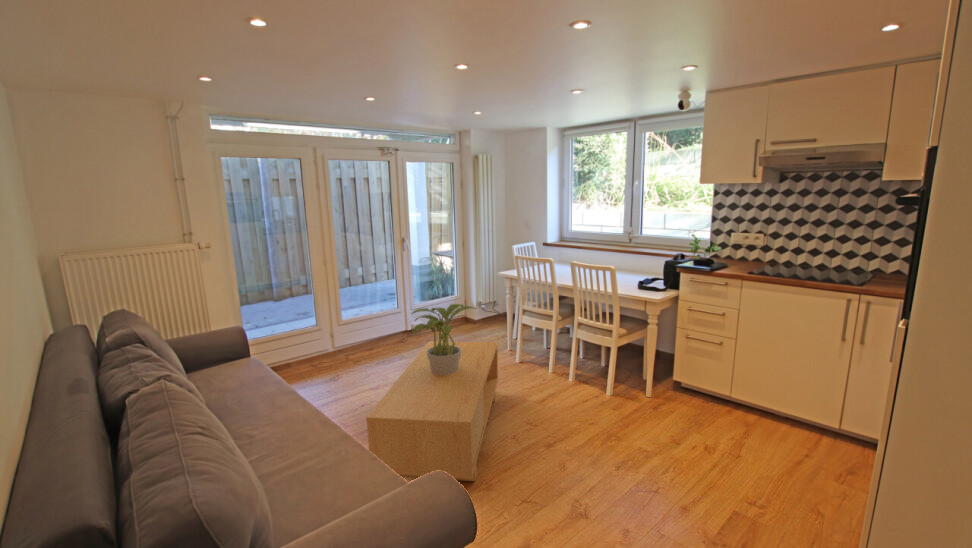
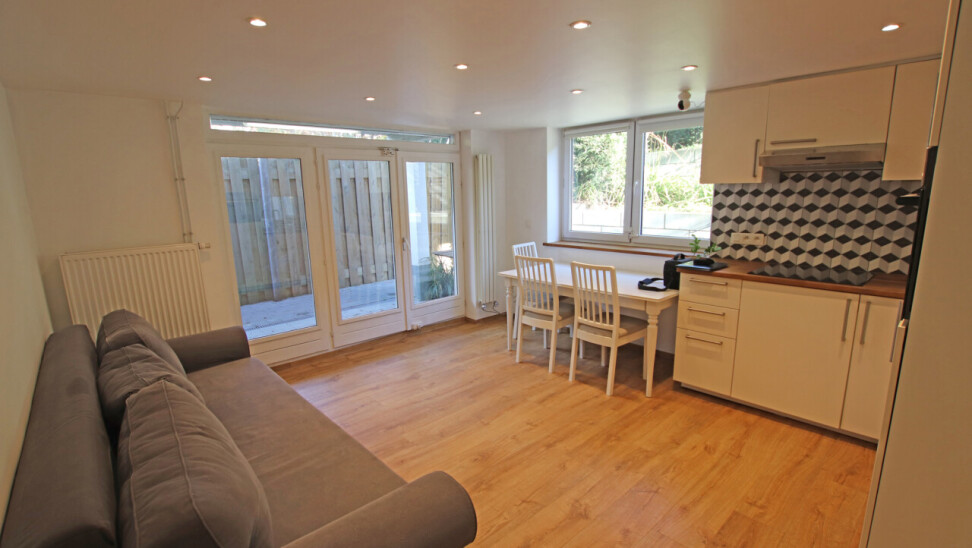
- coffee table [365,340,499,482]
- potted plant [409,303,478,375]
